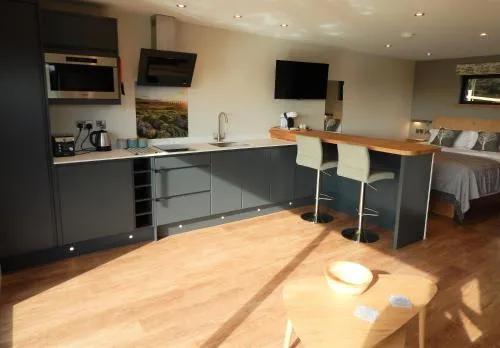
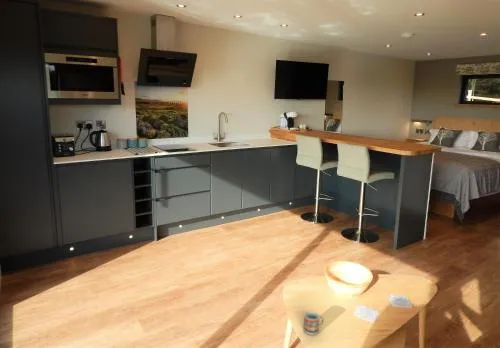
+ cup [303,310,325,336]
